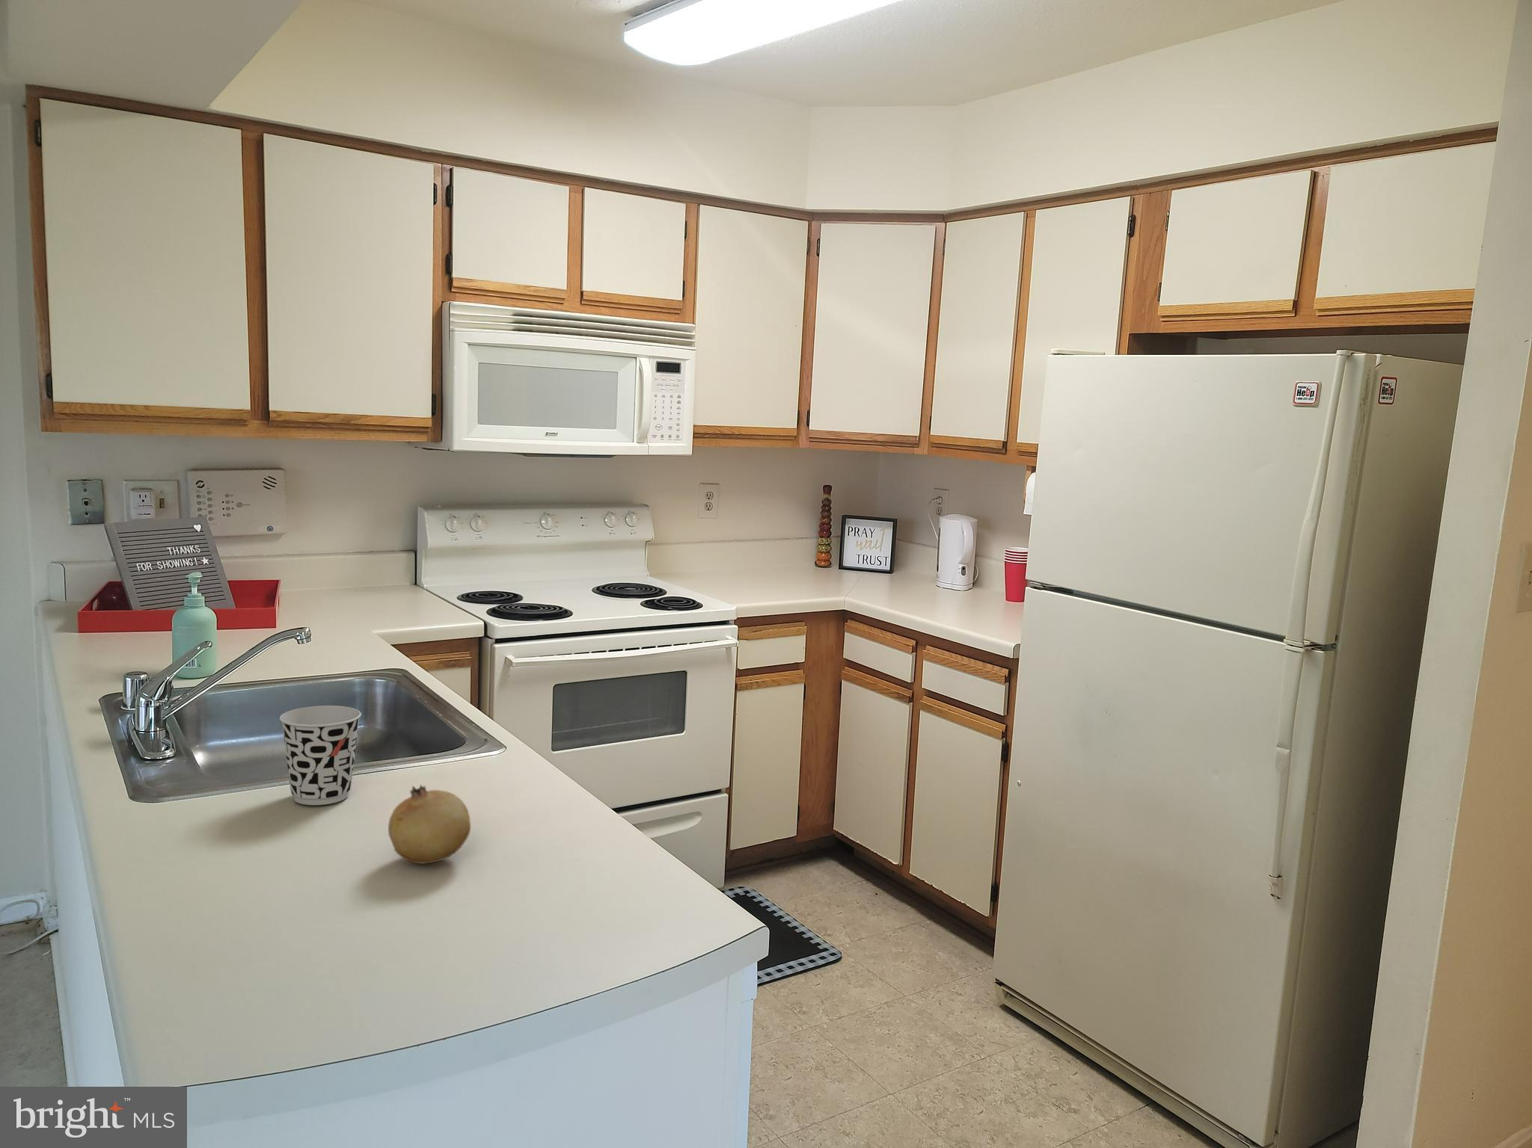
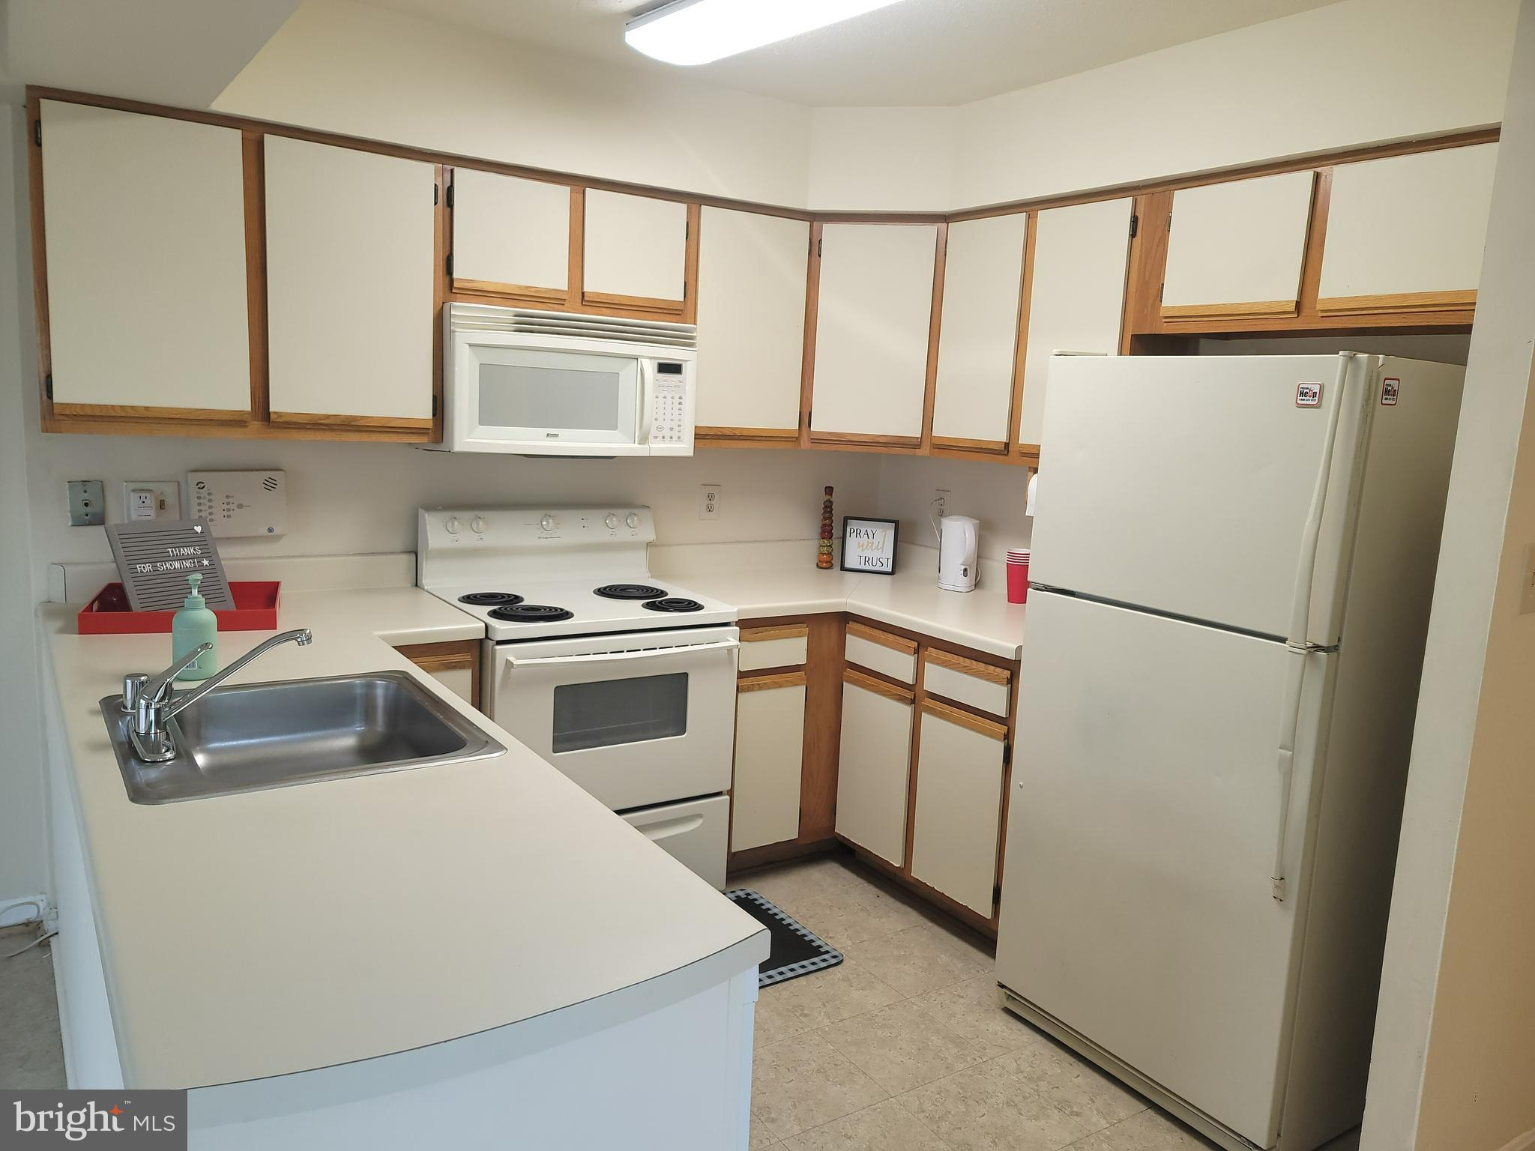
- fruit [387,784,472,865]
- cup [279,704,362,806]
